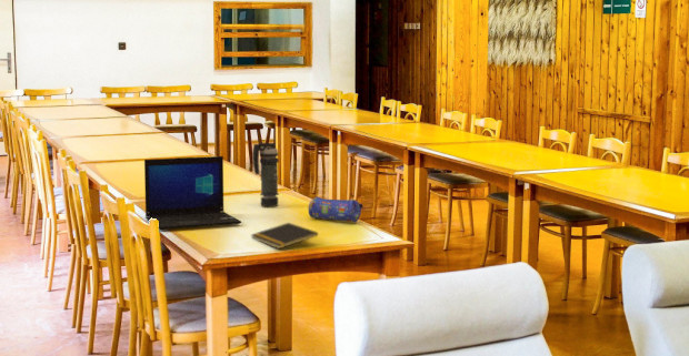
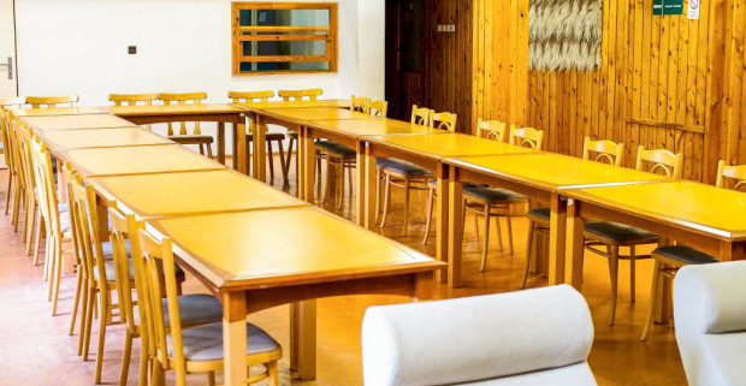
- pencil case [307,196,365,224]
- laptop [143,155,242,231]
- notepad [250,222,319,250]
- smoke grenade [251,142,280,207]
